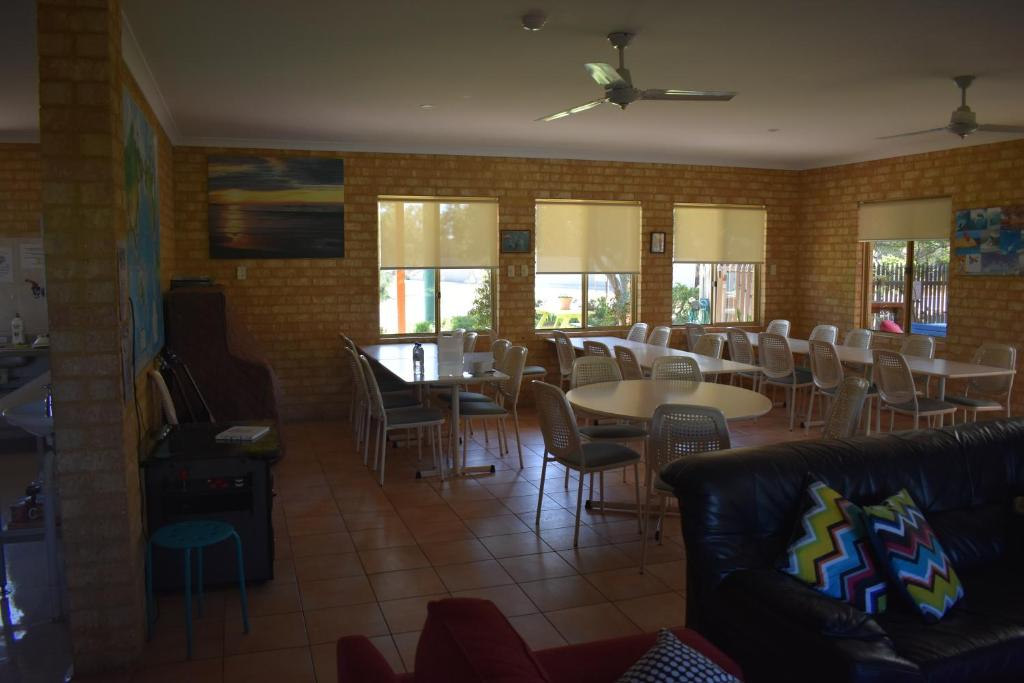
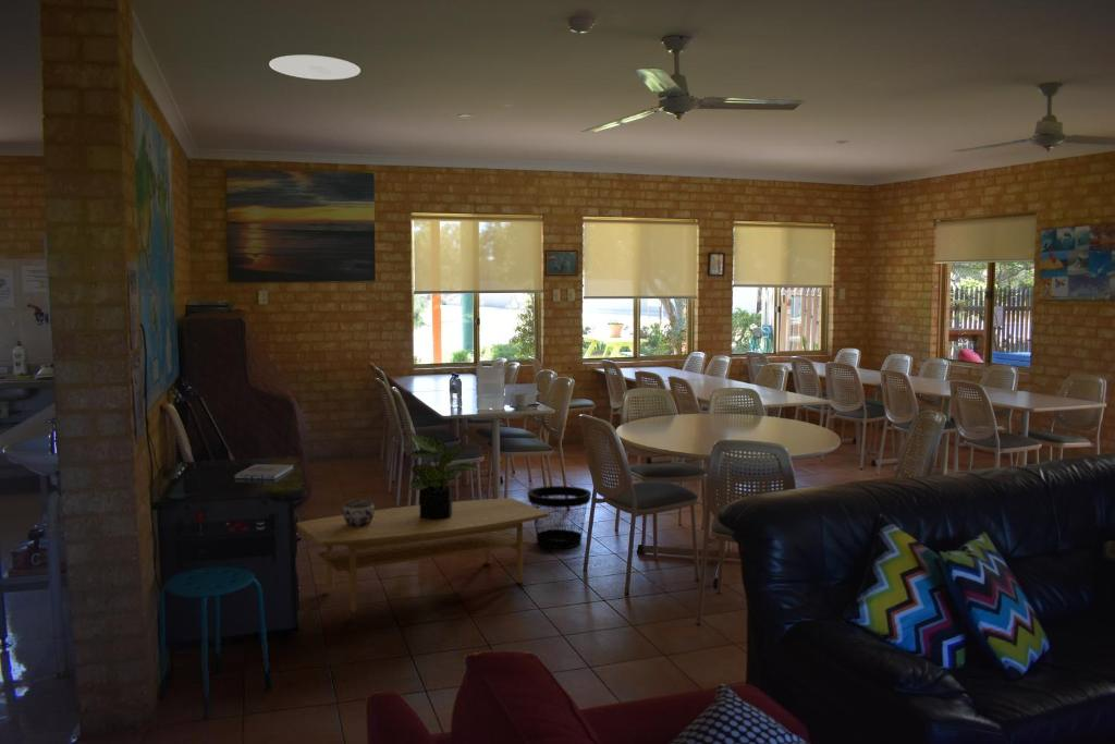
+ wastebasket [527,485,592,549]
+ potted plant [408,432,480,520]
+ jar [342,499,376,526]
+ ceiling light [268,54,362,81]
+ coffee table [295,497,550,613]
